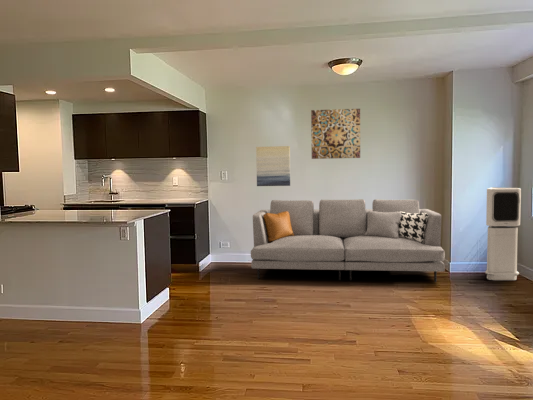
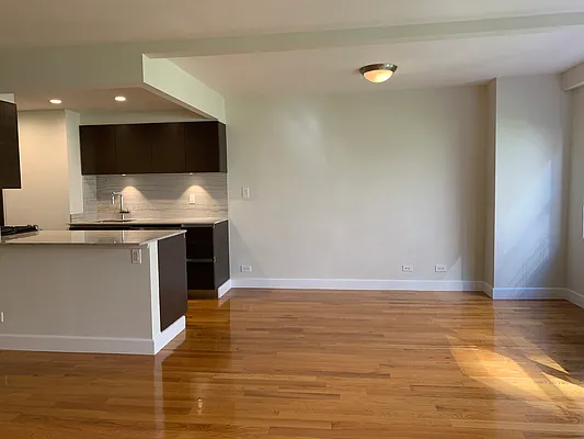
- sofa [250,198,446,283]
- air purifier [484,186,522,281]
- wall art [310,108,361,160]
- wall art [255,145,291,187]
